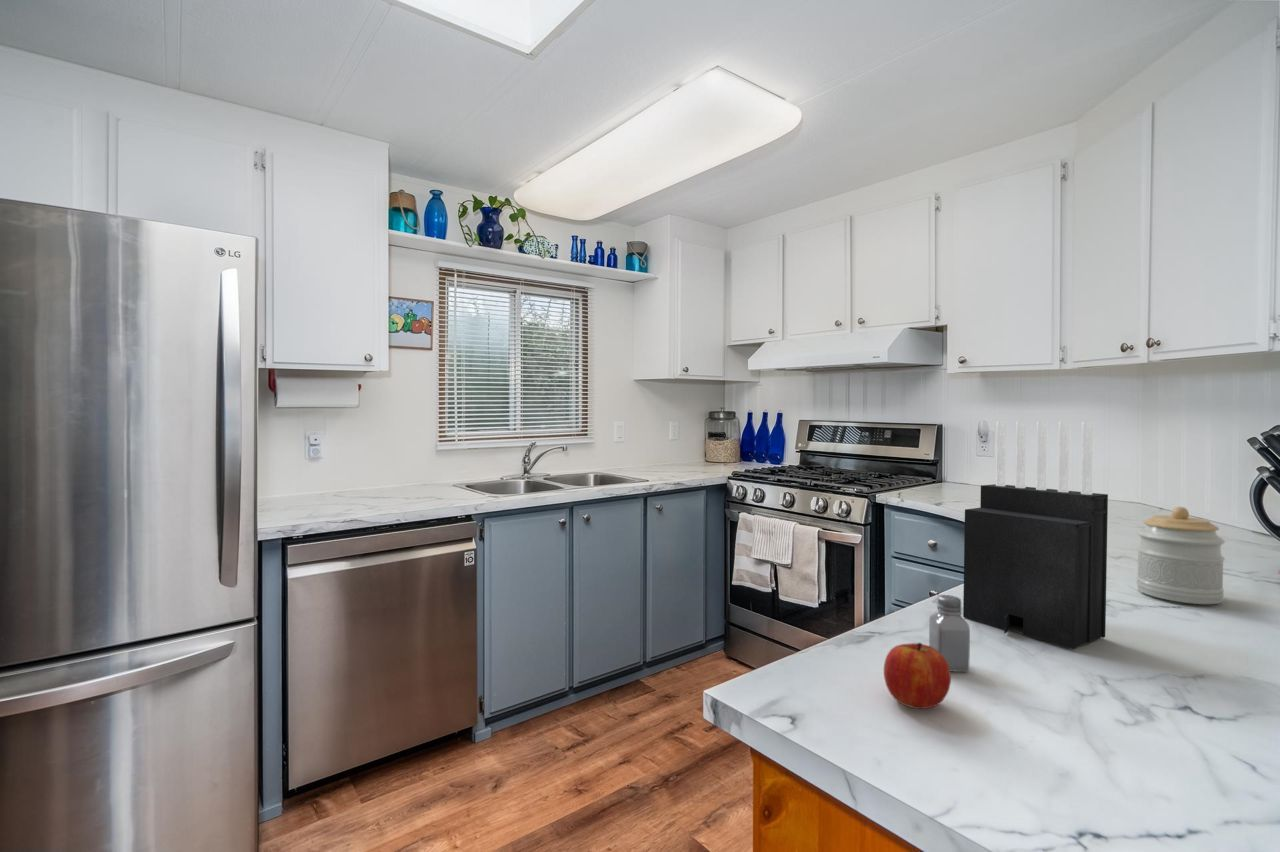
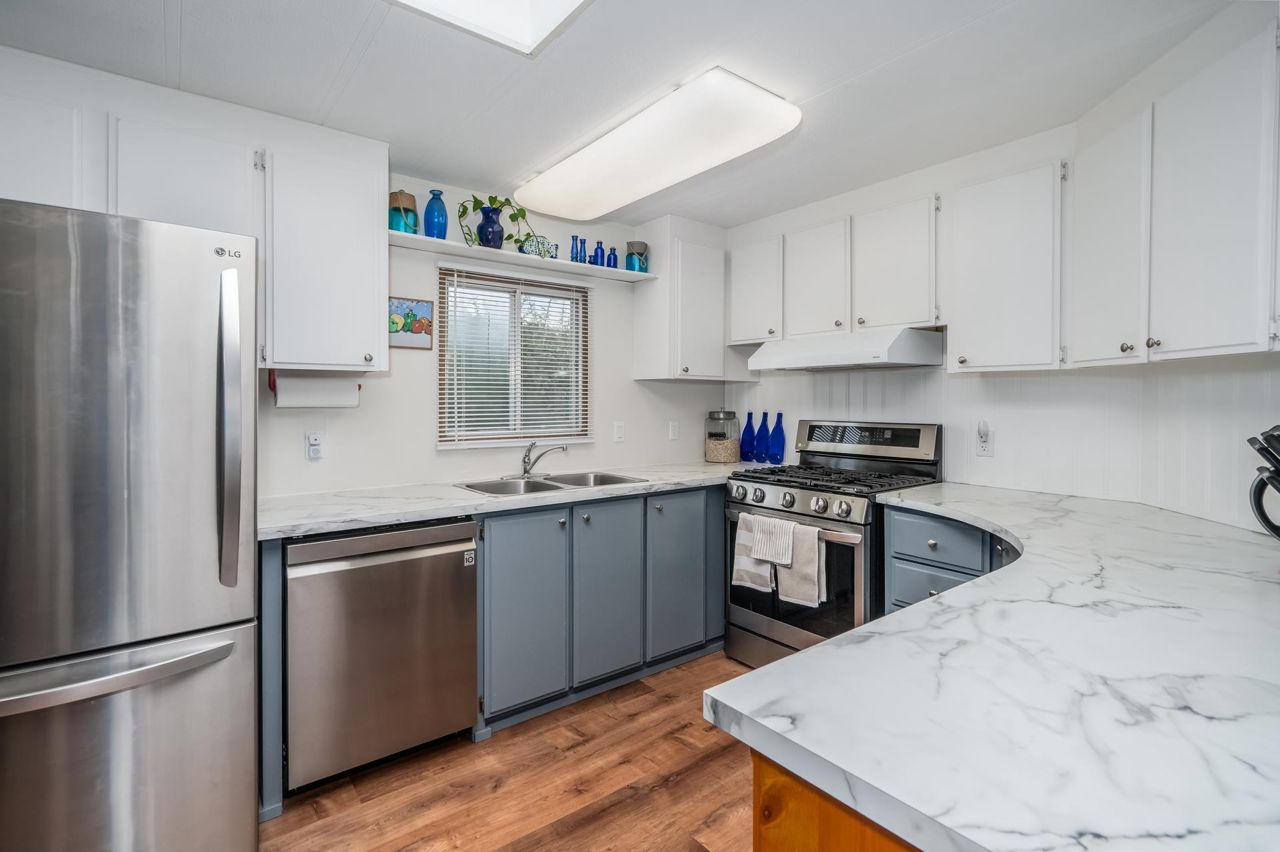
- fruit [883,642,952,710]
- jar [1136,506,1226,605]
- knife block [962,420,1109,650]
- saltshaker [928,594,971,673]
